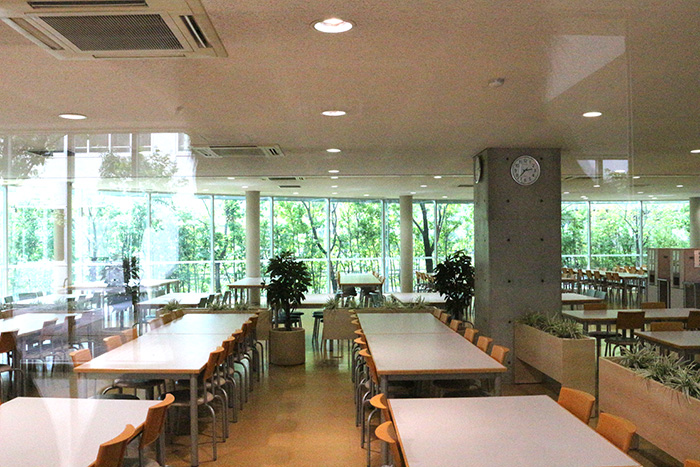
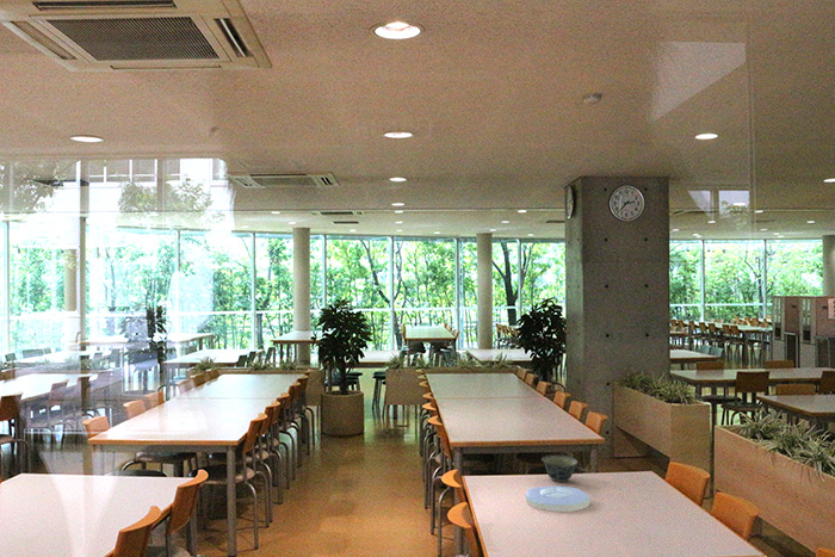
+ plate [525,485,592,513]
+ bowl [540,454,579,483]
